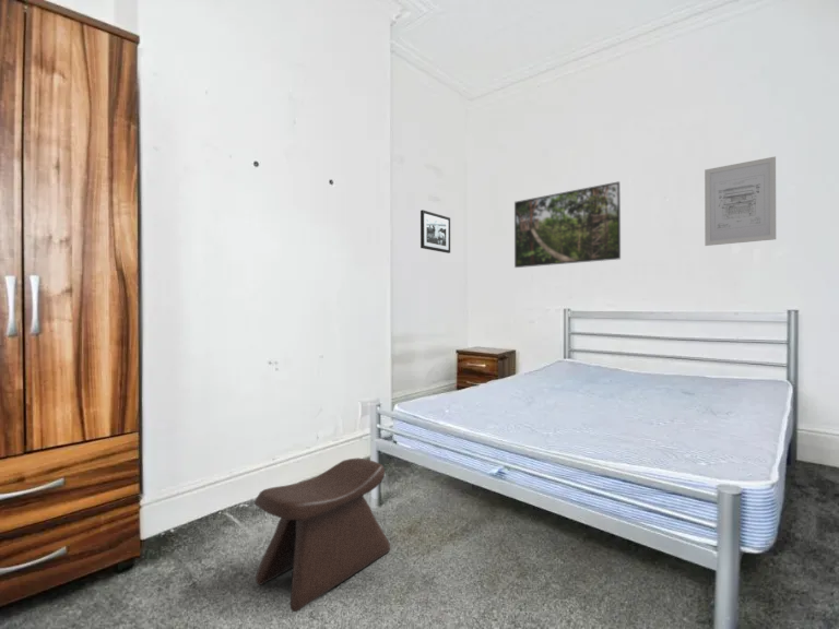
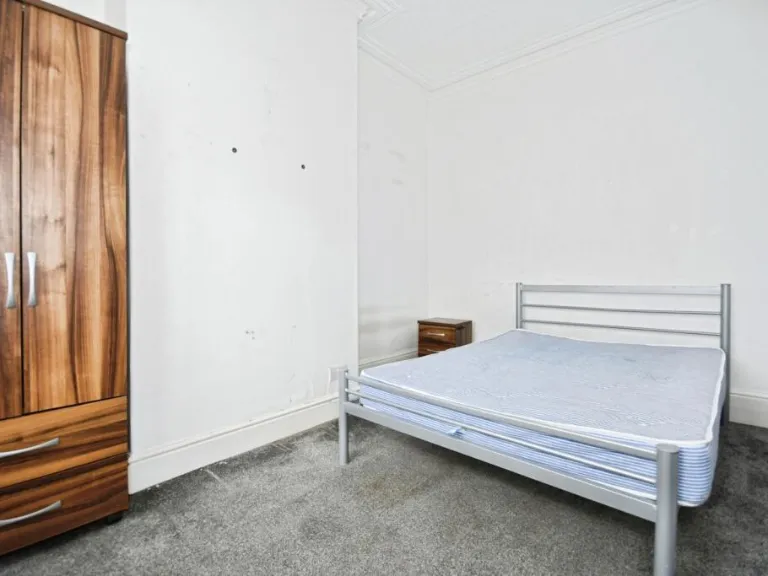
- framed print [513,180,622,269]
- wall art [704,155,777,247]
- picture frame [420,209,451,254]
- stool [253,456,391,613]
